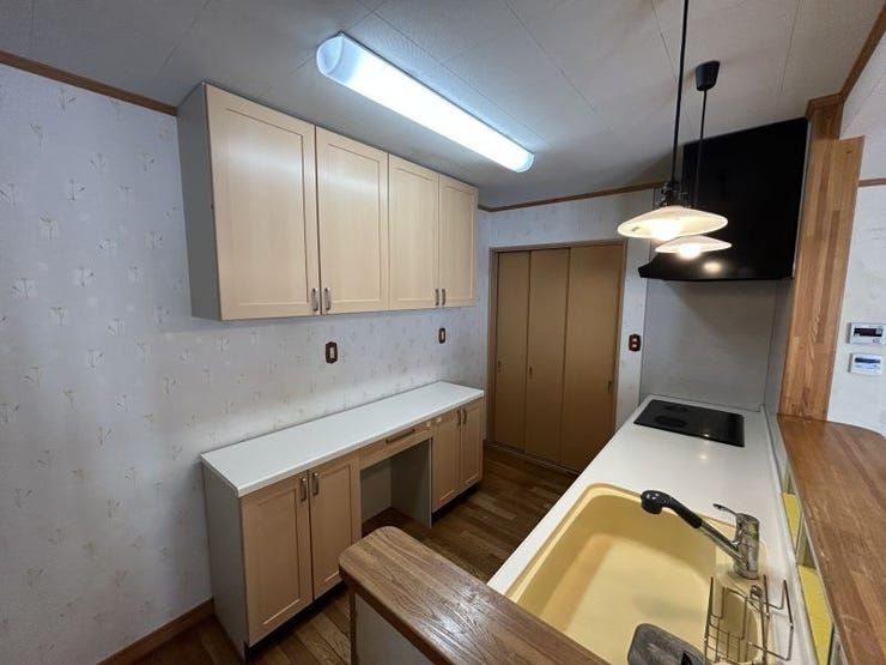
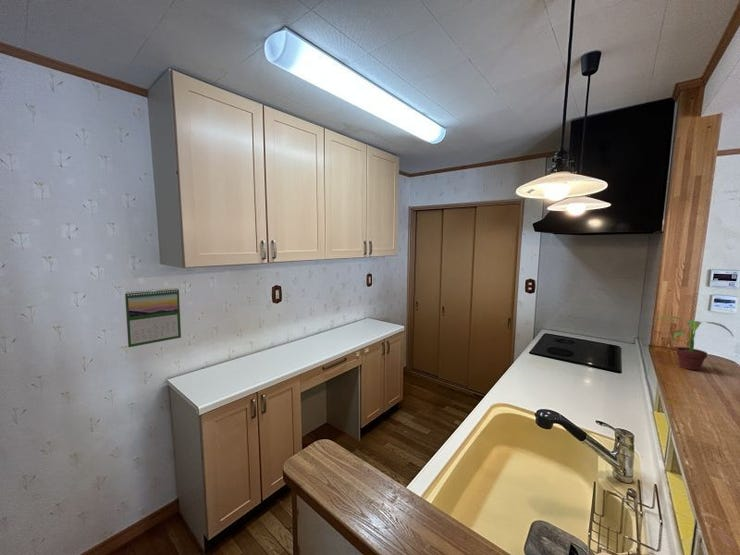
+ calendar [124,287,182,348]
+ potted plant [652,315,735,371]
